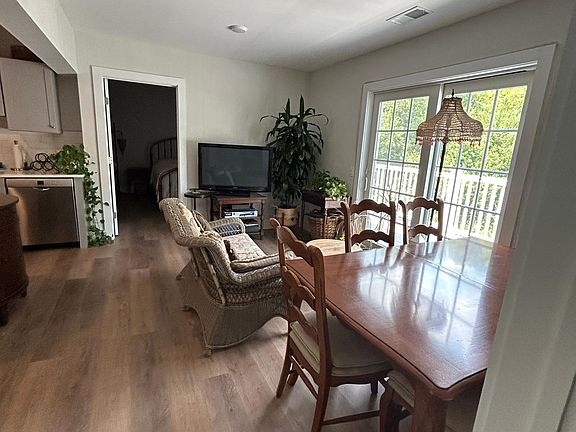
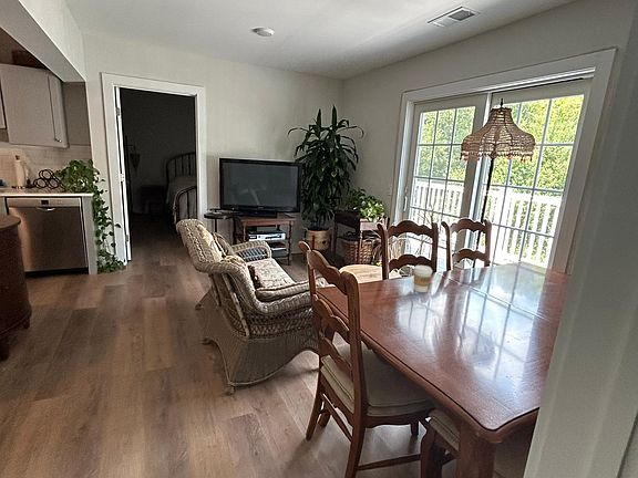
+ coffee cup [412,264,433,293]
